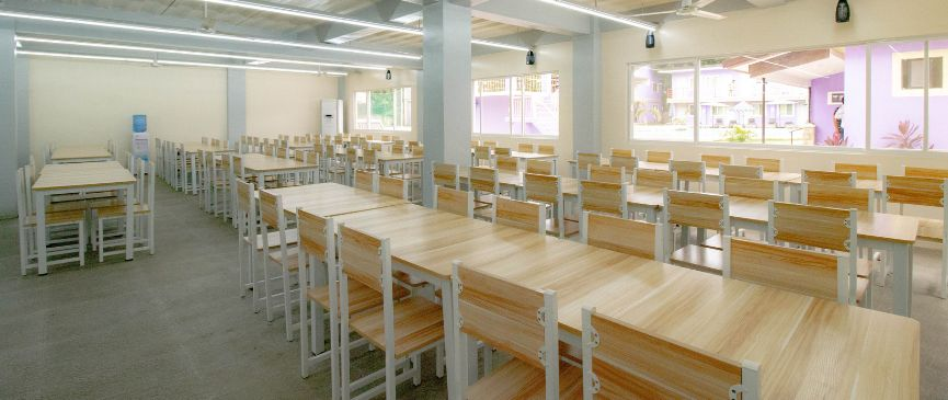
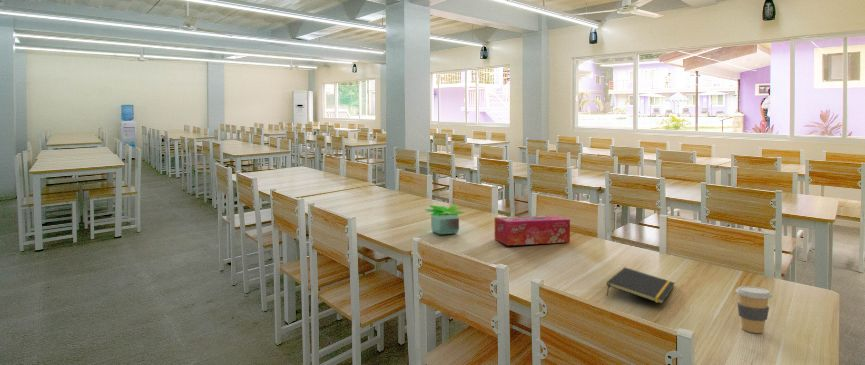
+ notepad [605,266,676,305]
+ potted plant [425,204,466,235]
+ coffee cup [735,285,773,334]
+ tissue box [494,214,571,246]
